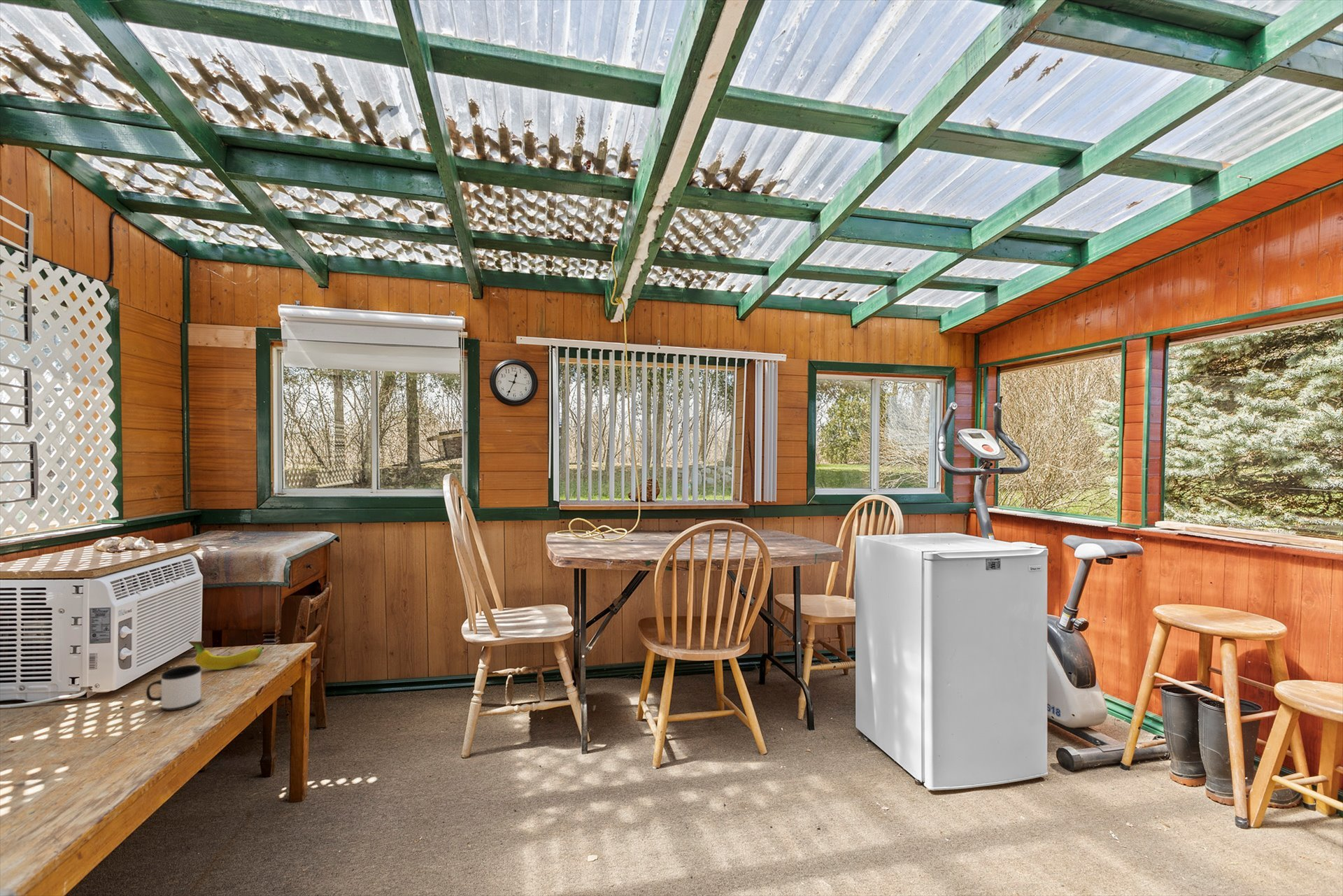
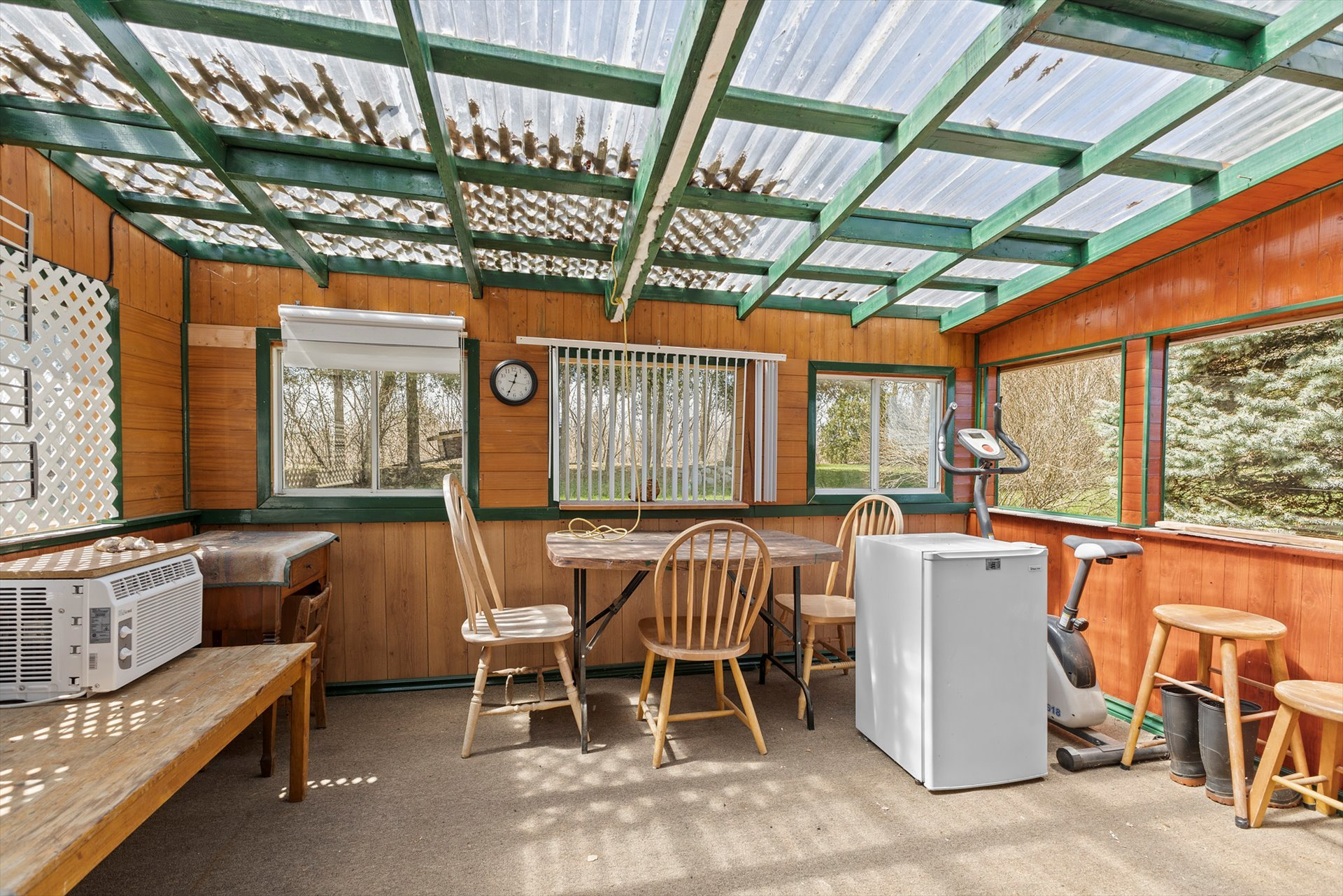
- fruit [188,641,264,670]
- mug [145,664,201,711]
